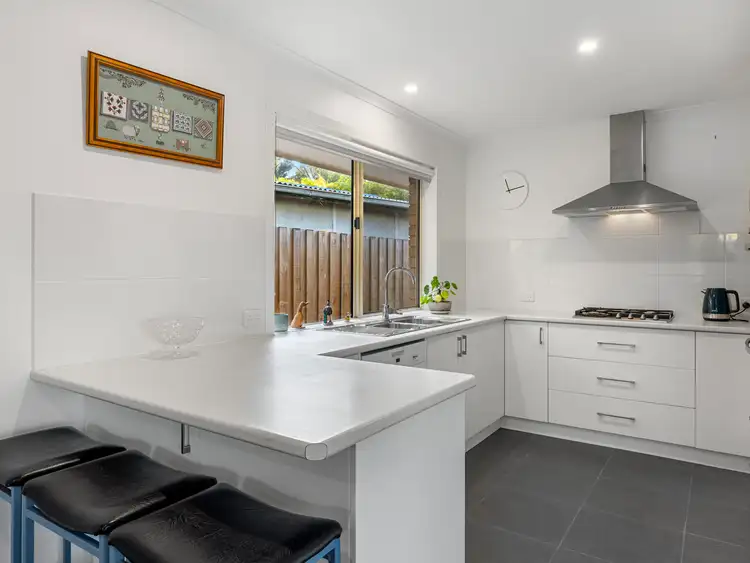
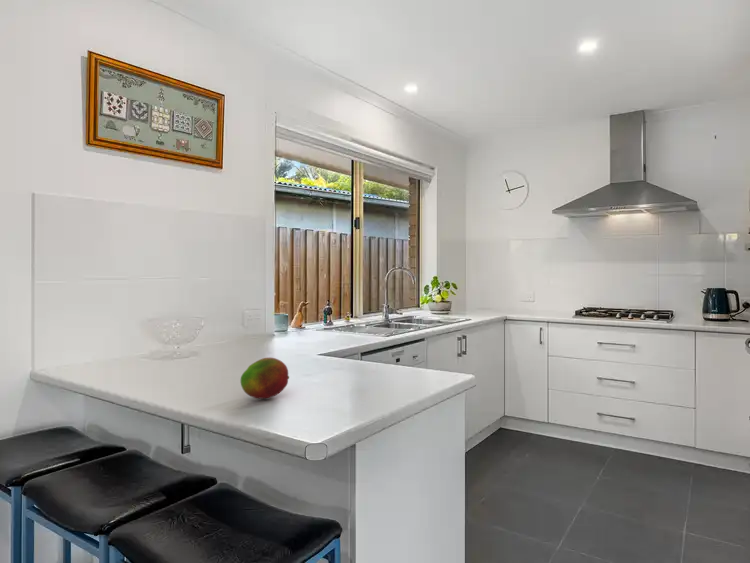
+ fruit [240,357,290,400]
